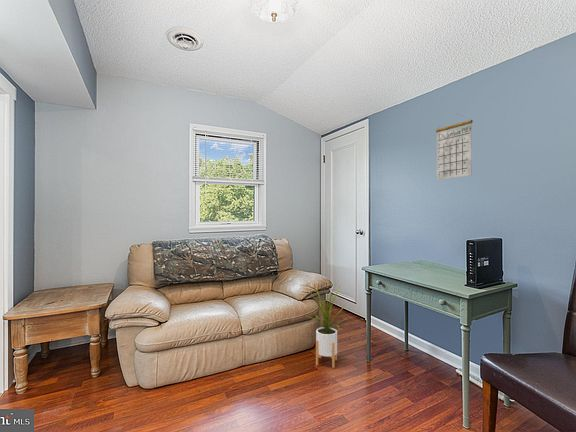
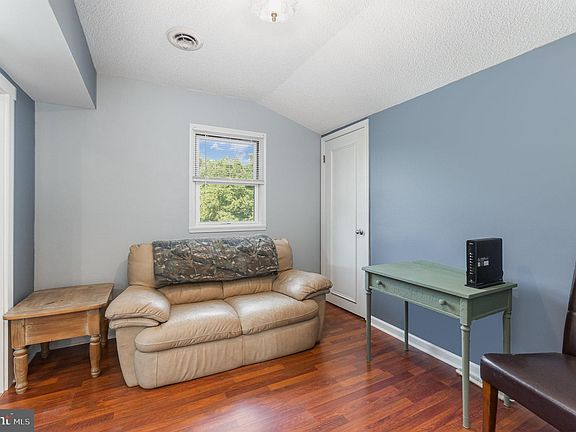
- calendar [435,113,474,181]
- house plant [306,280,347,369]
